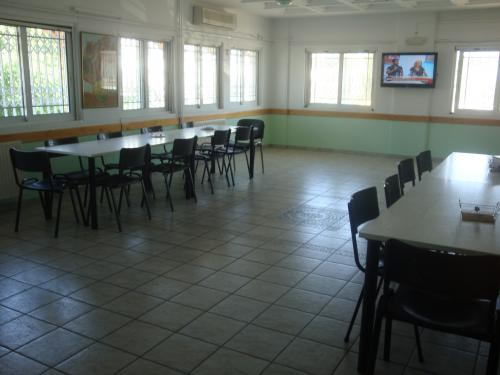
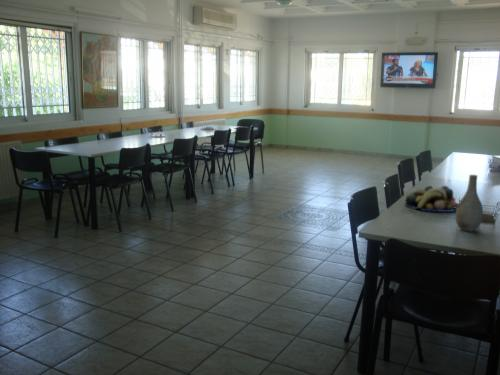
+ vase [455,174,484,232]
+ fruit bowl [404,185,459,213]
